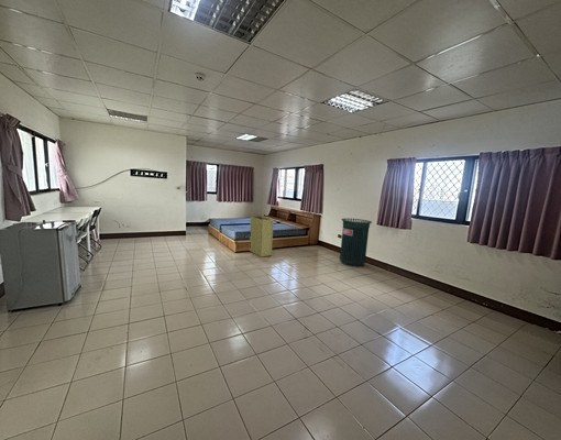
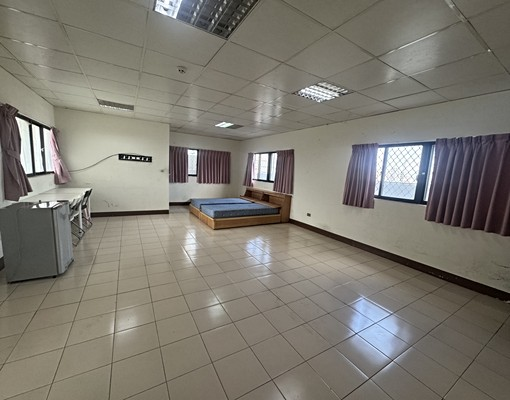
- trash can [339,218,373,267]
- laundry hamper [249,216,275,257]
